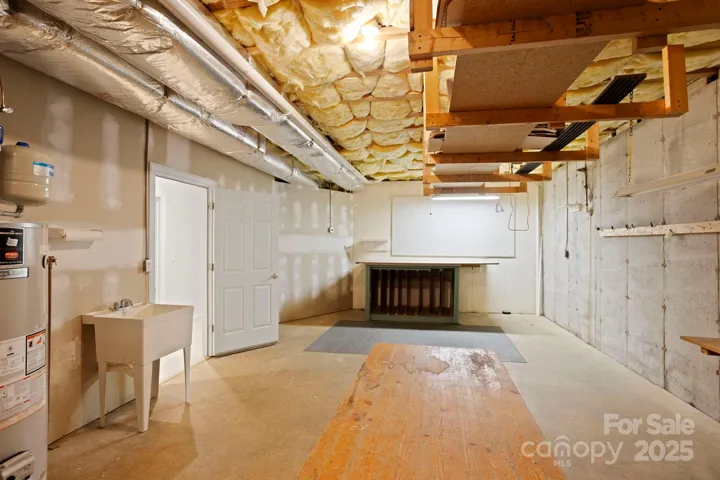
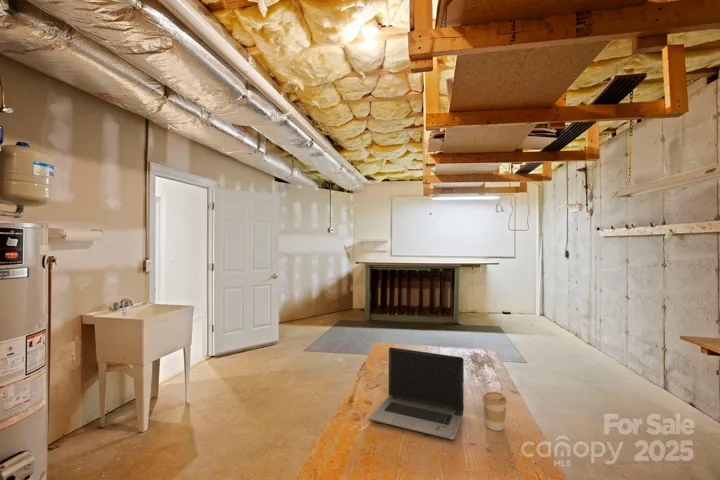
+ coffee cup [481,391,508,432]
+ laptop computer [369,346,465,440]
